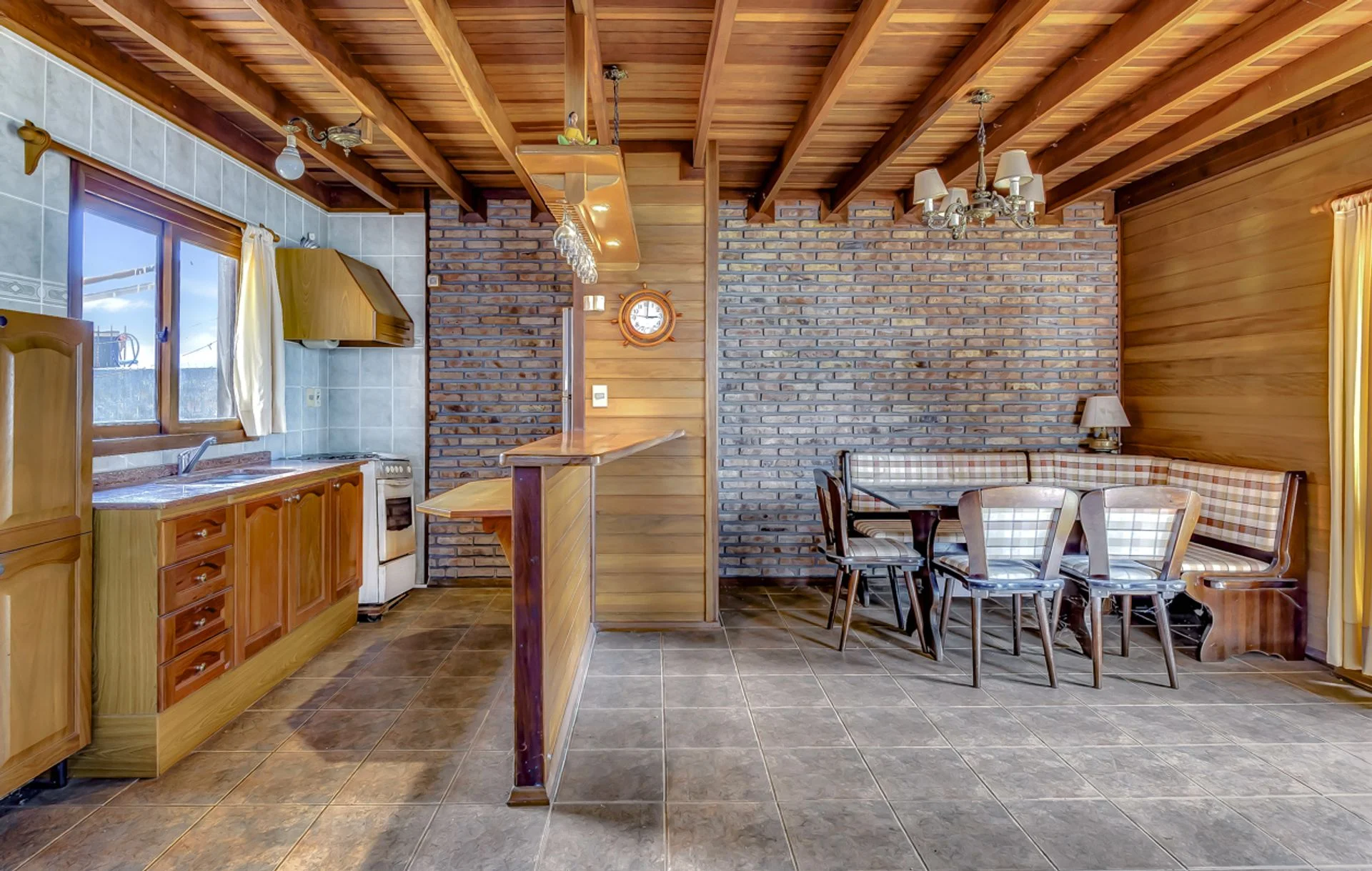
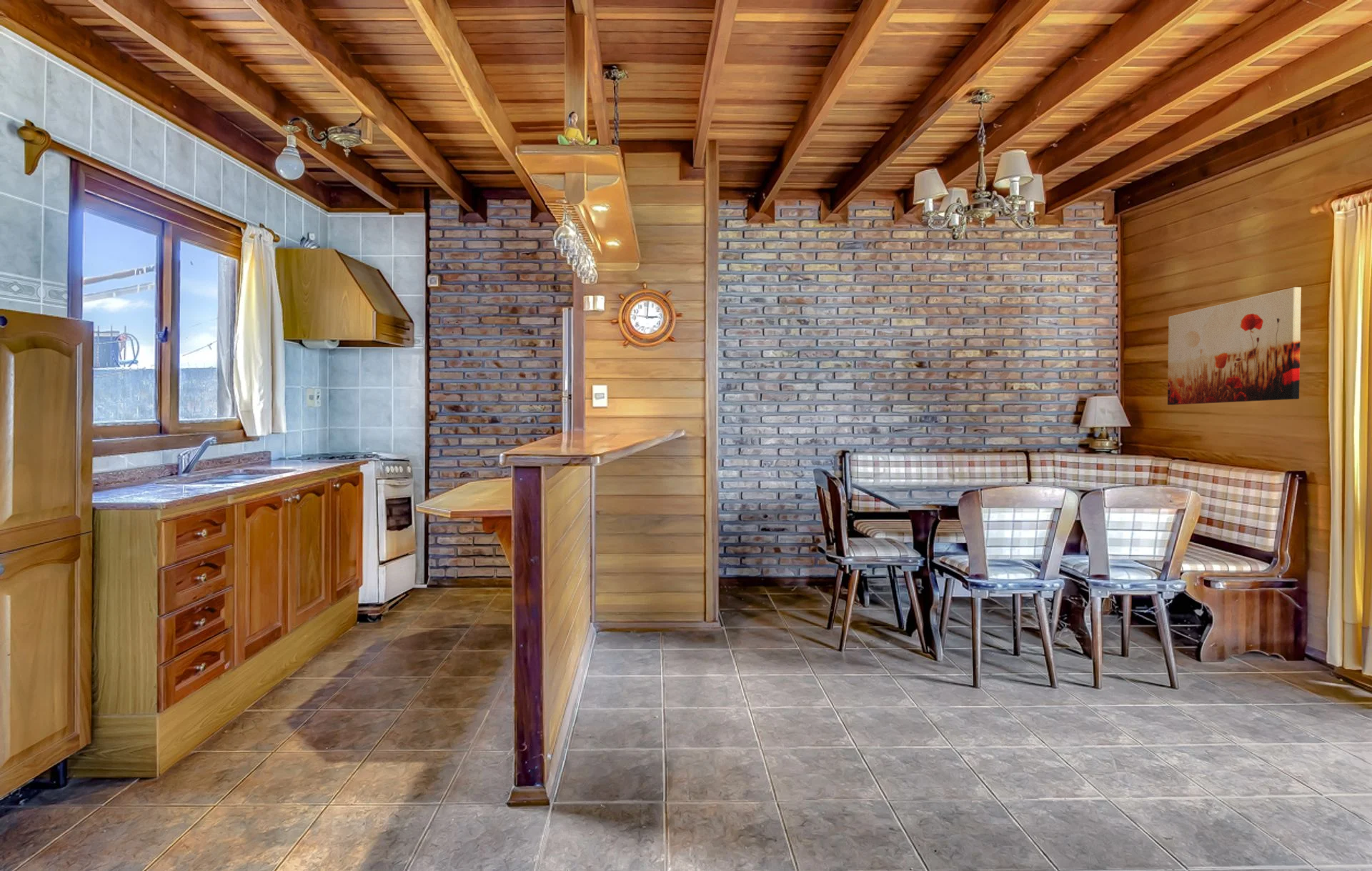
+ wall art [1167,287,1302,406]
